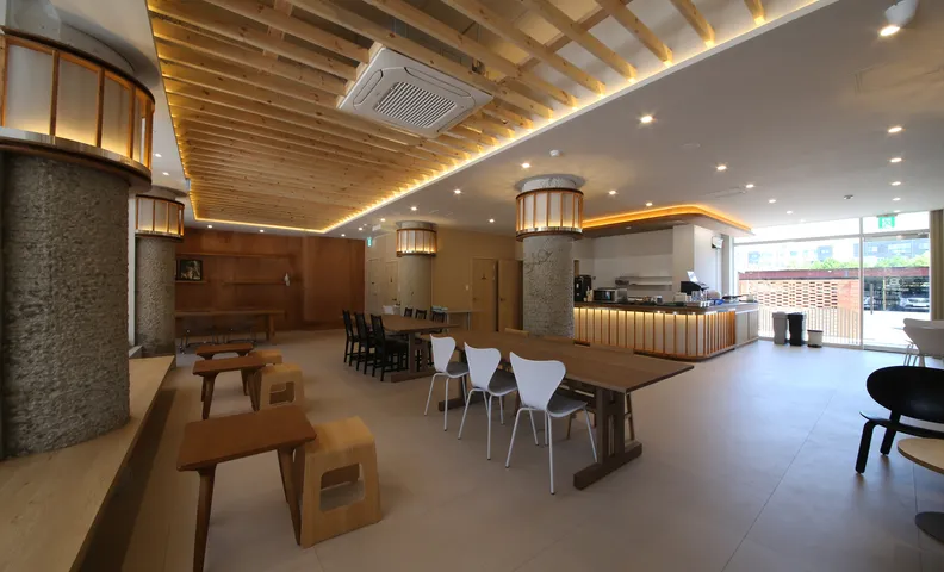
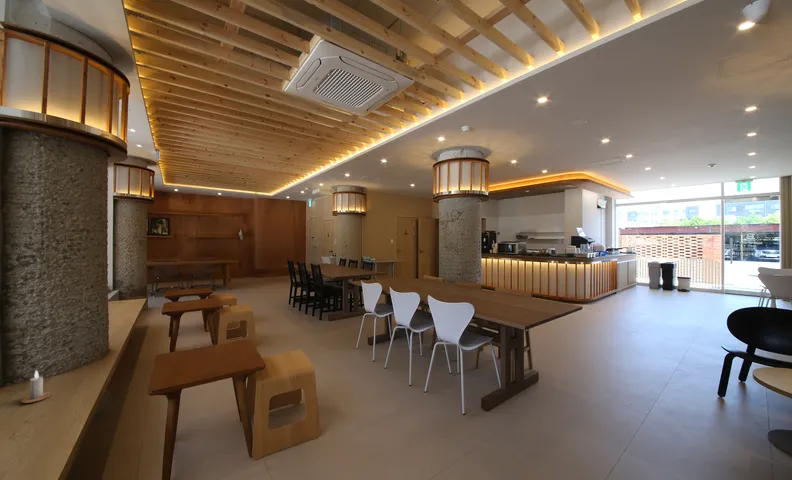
+ candle [20,369,52,404]
